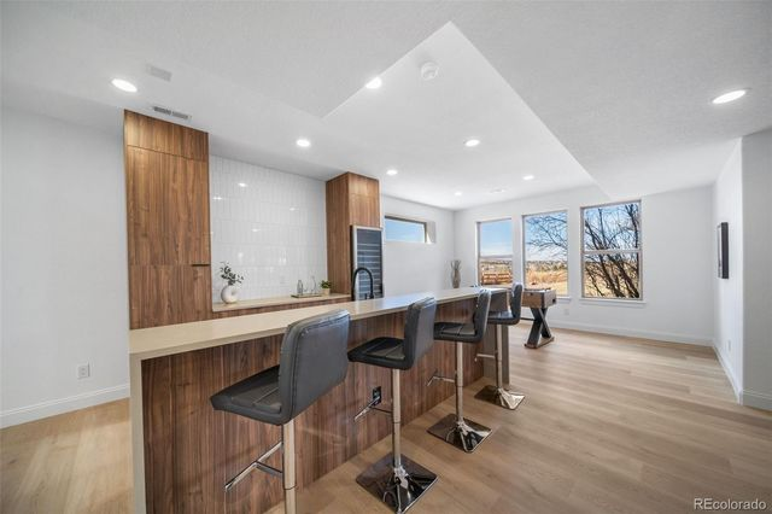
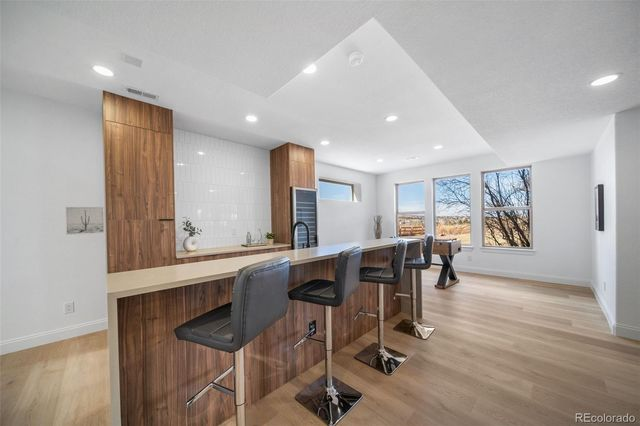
+ wall art [65,206,105,236]
